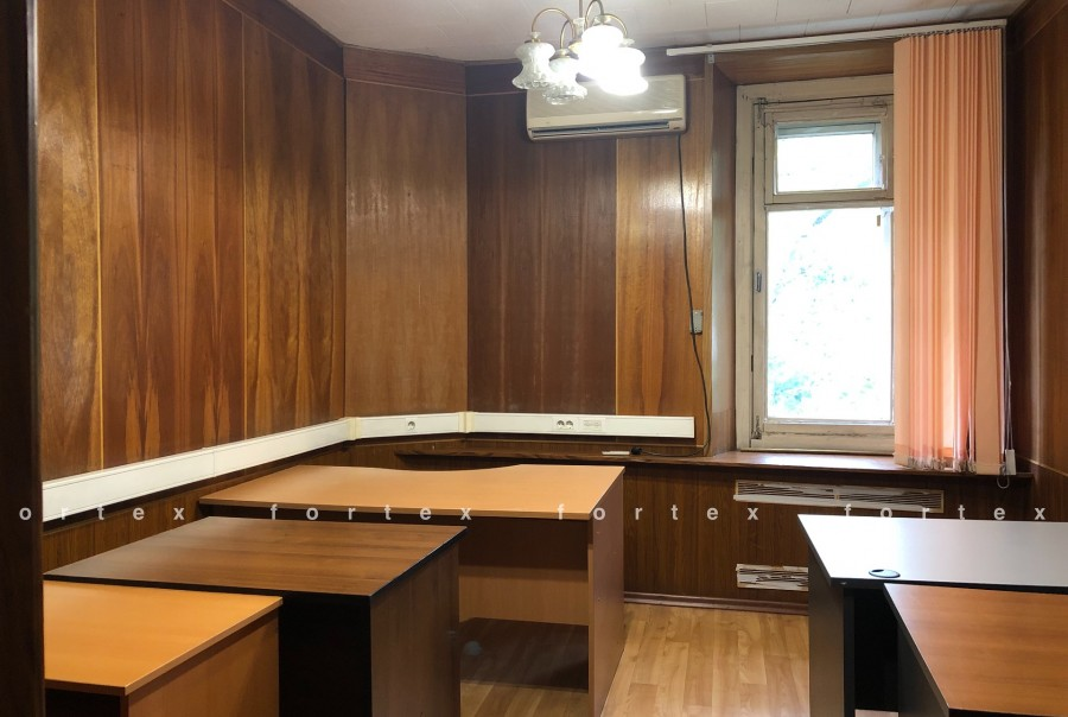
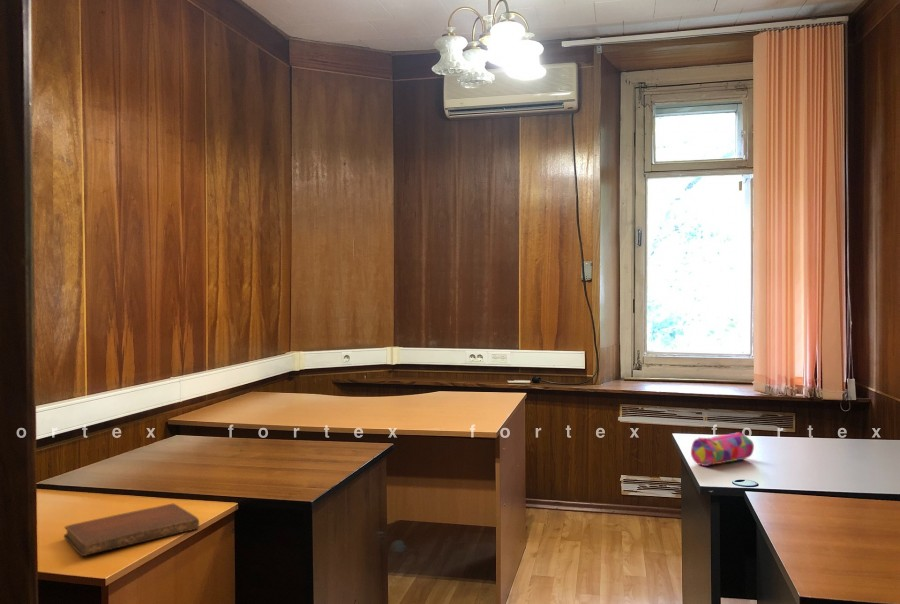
+ pencil case [690,432,755,467]
+ notebook [63,503,200,557]
